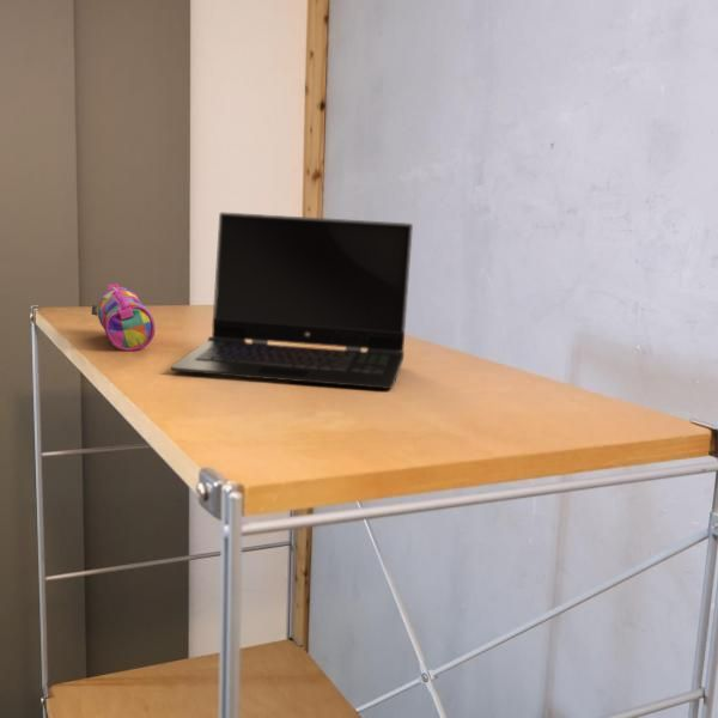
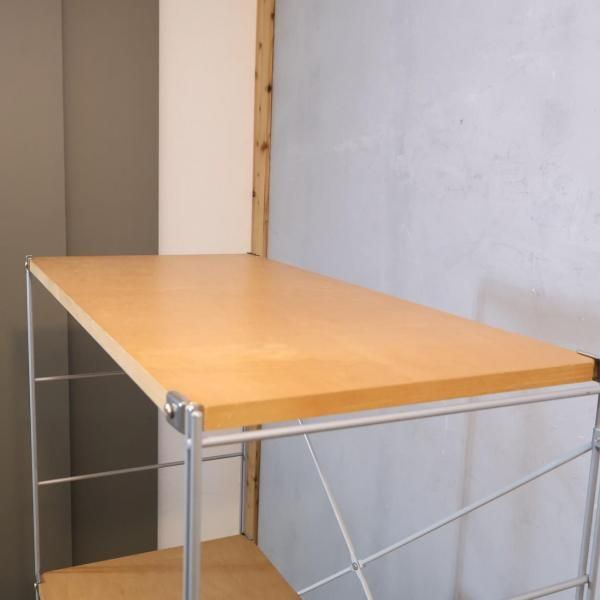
- pencil case [90,282,157,352]
- laptop computer [170,211,414,390]
